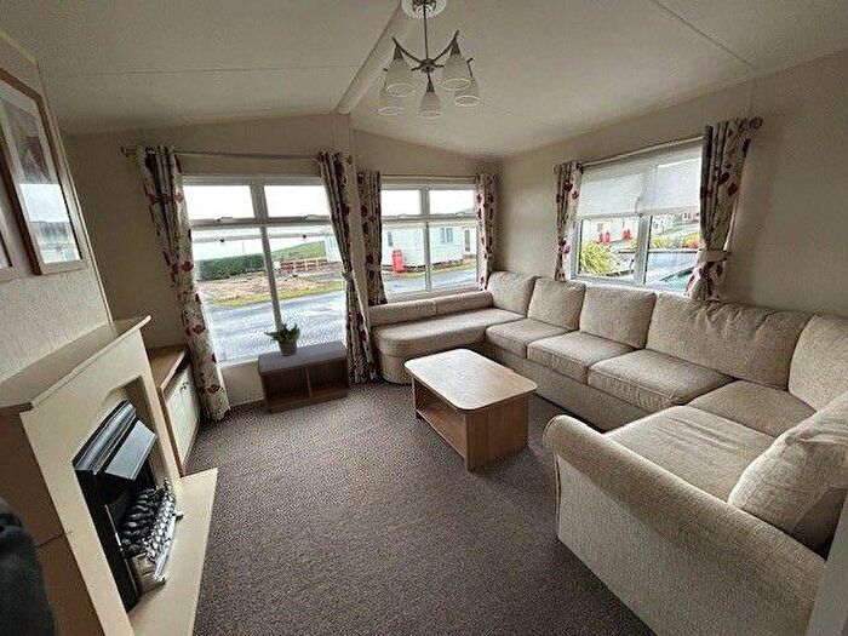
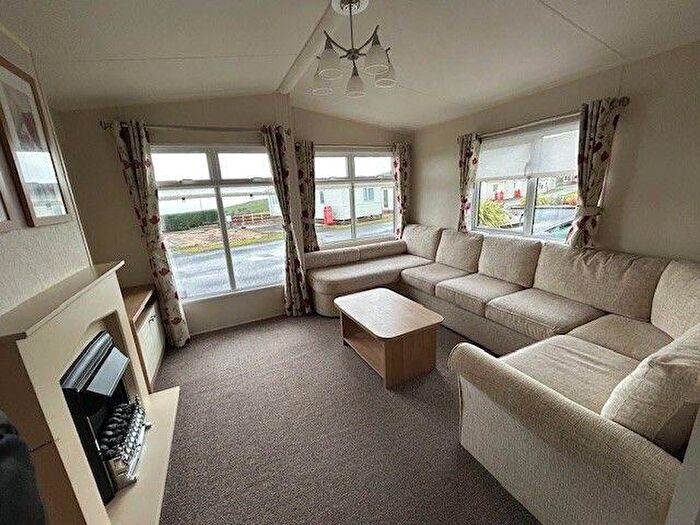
- potted plant [263,321,302,355]
- bench [256,339,354,414]
